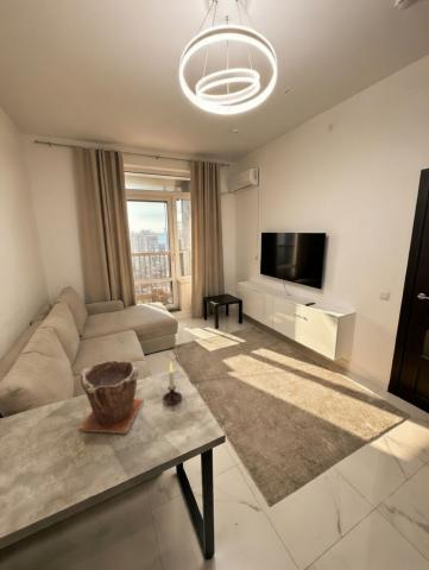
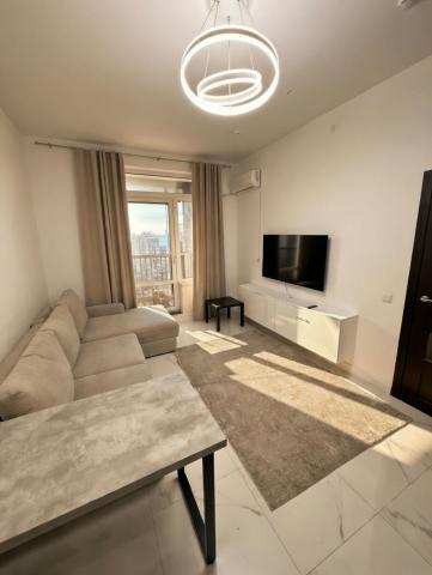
- plant pot [76,360,144,435]
- candle [162,362,183,406]
